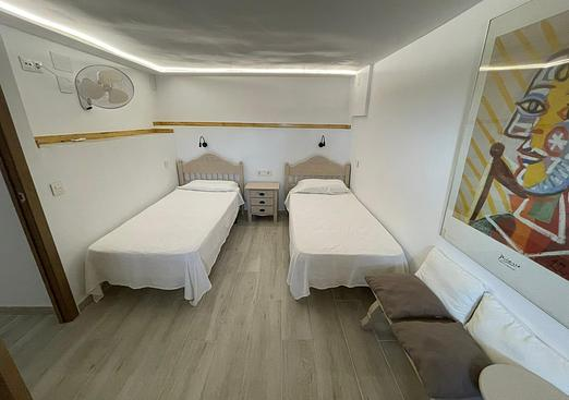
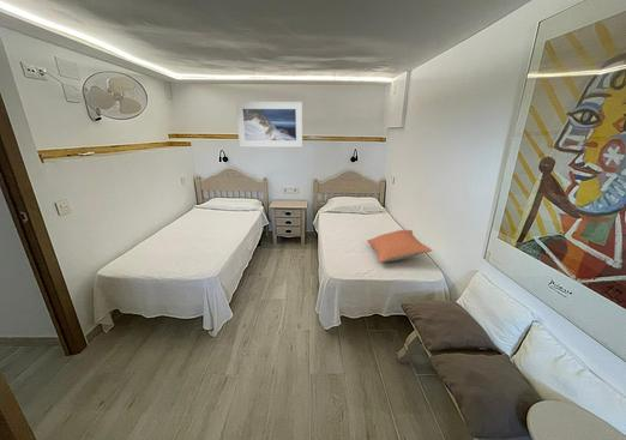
+ pillow [366,229,433,264]
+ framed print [234,101,303,149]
